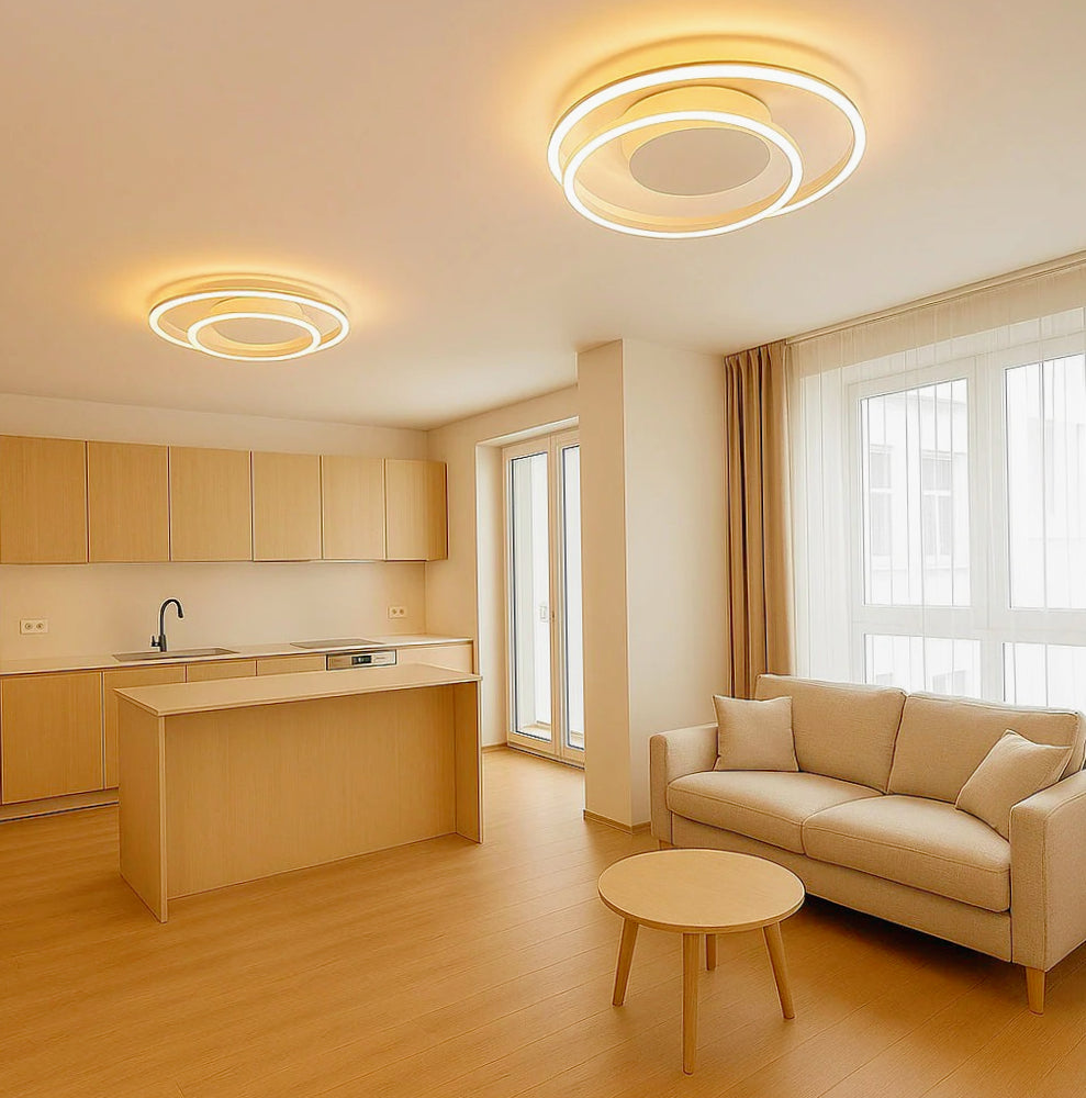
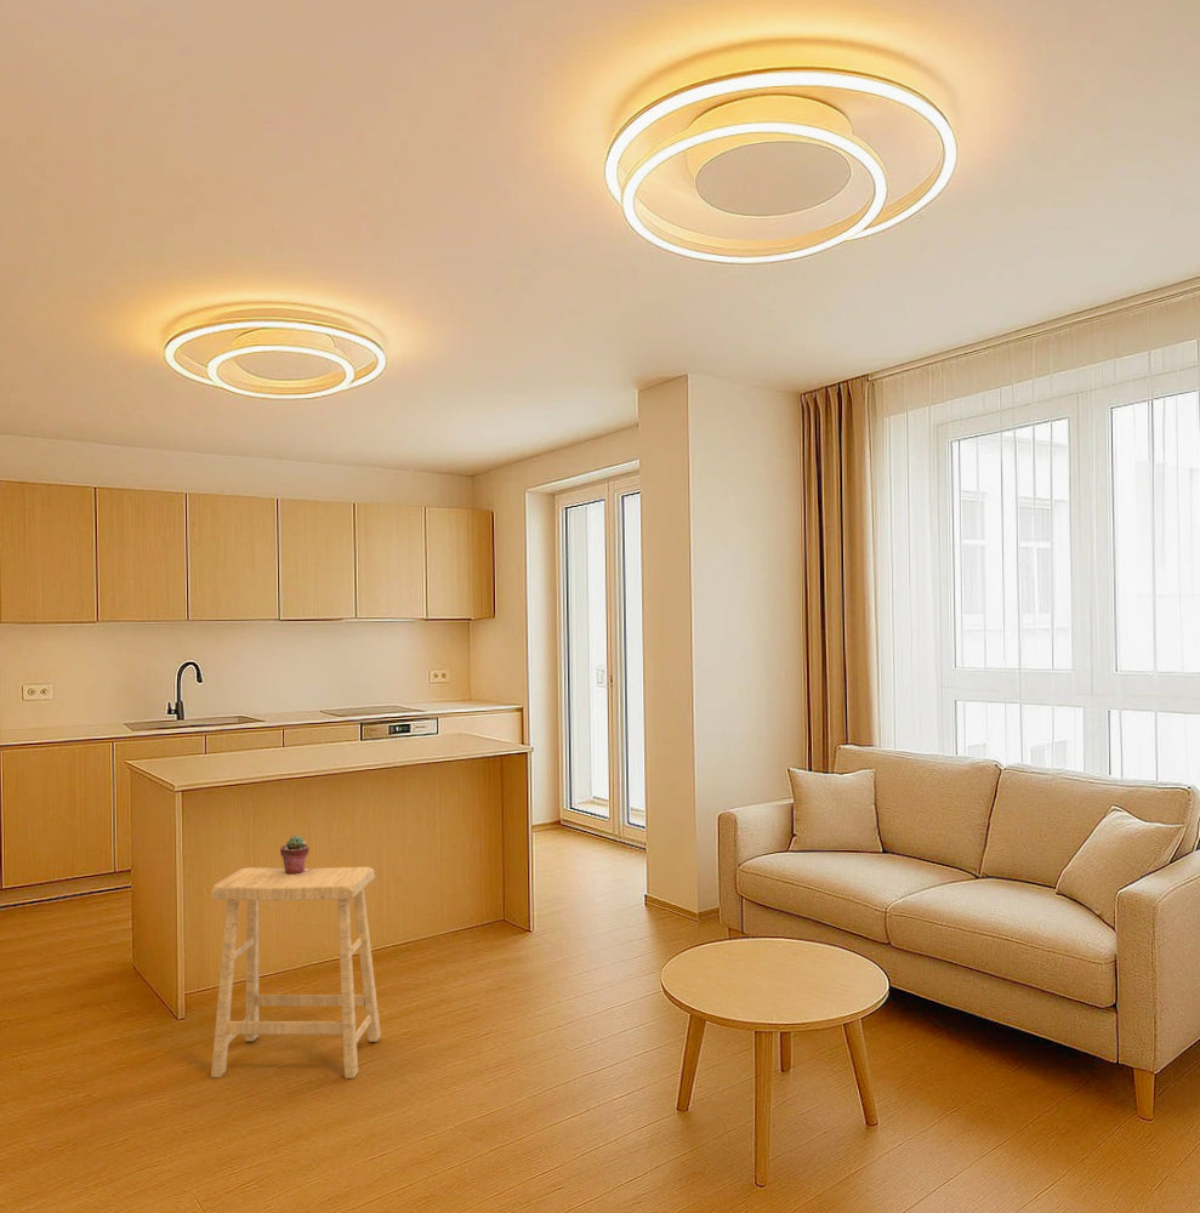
+ stool [210,866,382,1080]
+ potted succulent [279,835,309,875]
